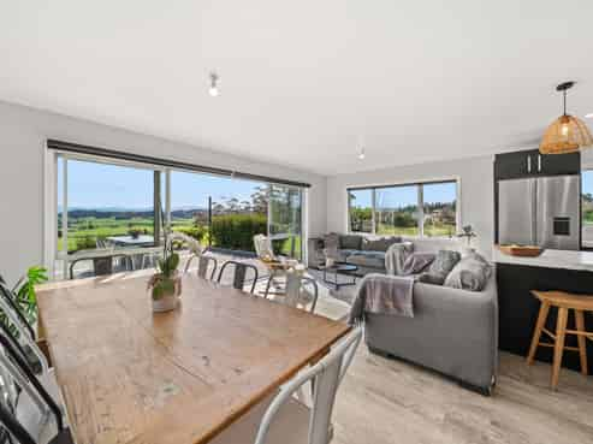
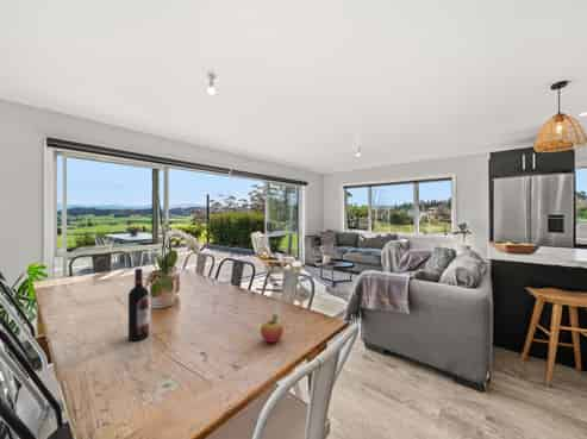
+ wine bottle [127,268,150,343]
+ fruit [260,312,285,344]
